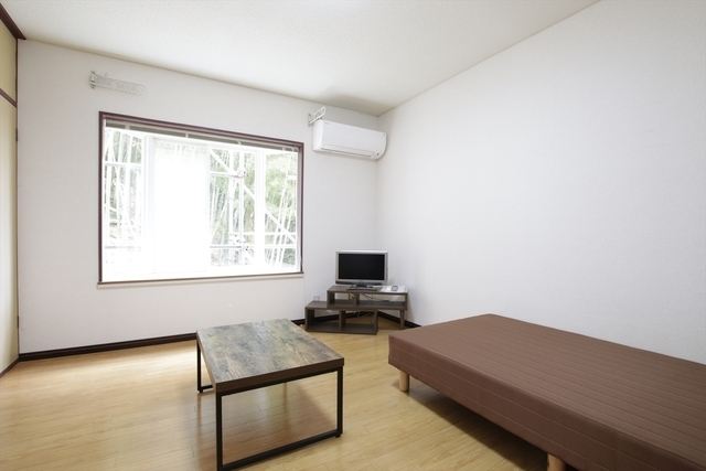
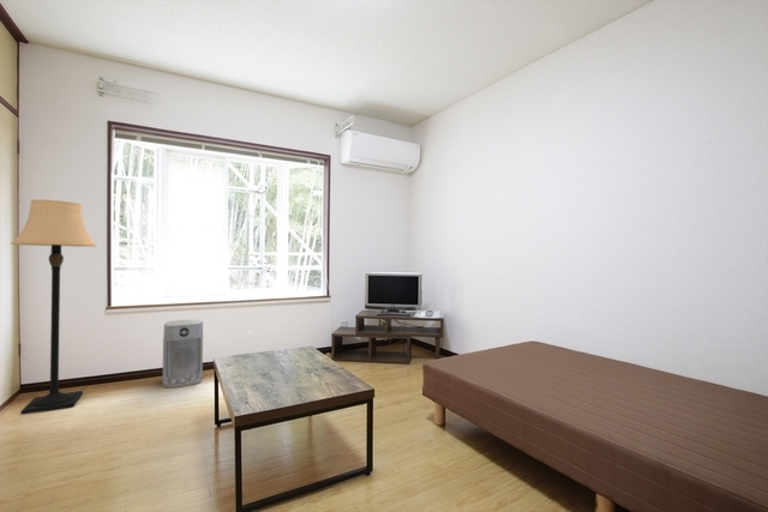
+ lamp [10,199,98,416]
+ air purifier [162,318,204,388]
